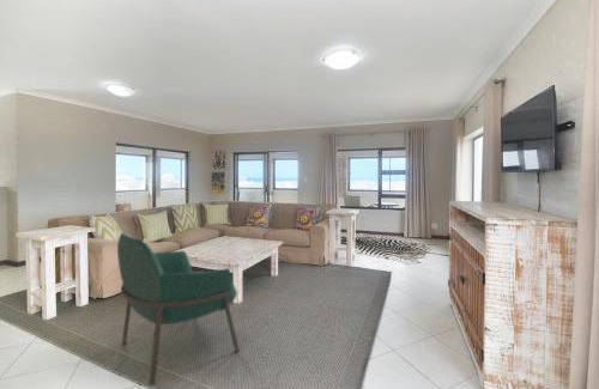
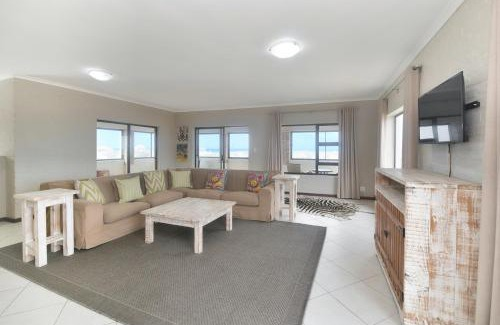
- armchair [116,231,241,387]
